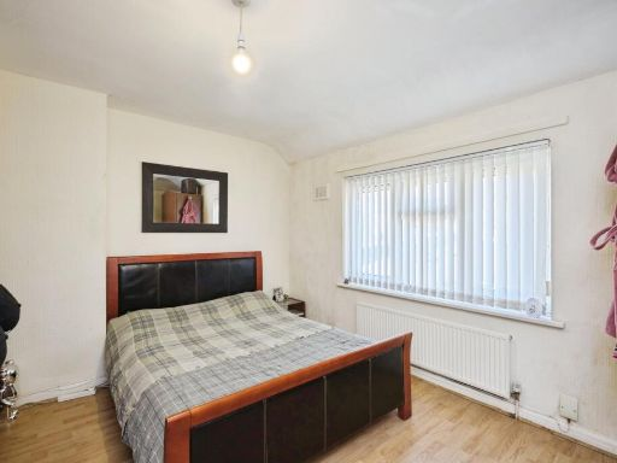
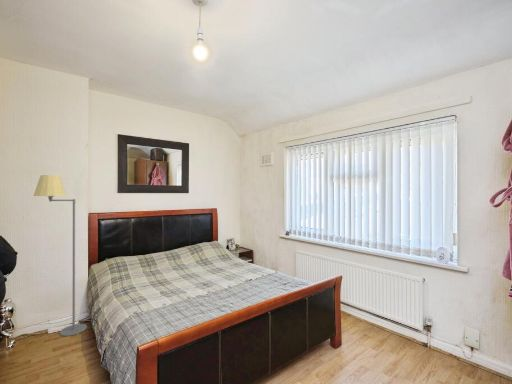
+ floor lamp [33,174,88,337]
